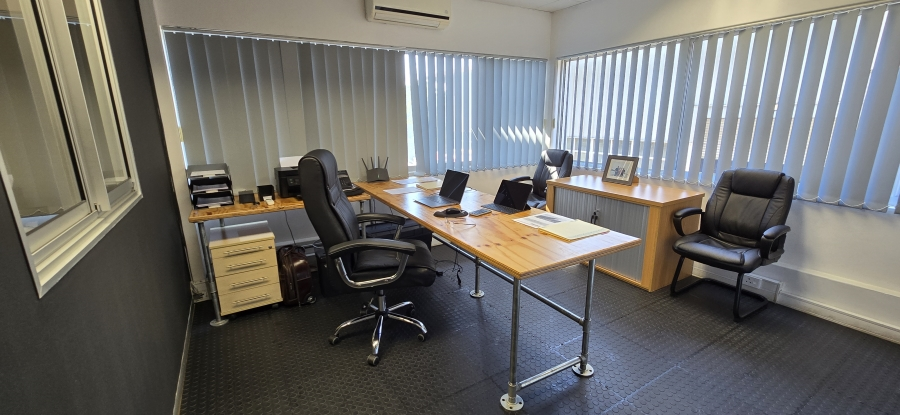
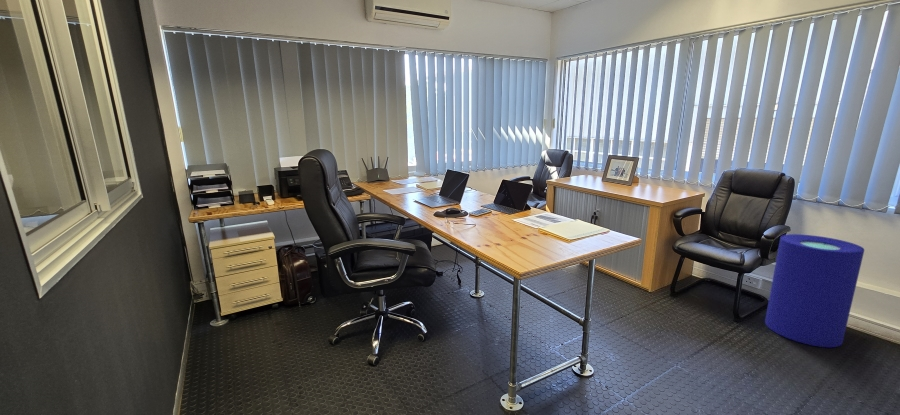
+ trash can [764,233,865,348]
